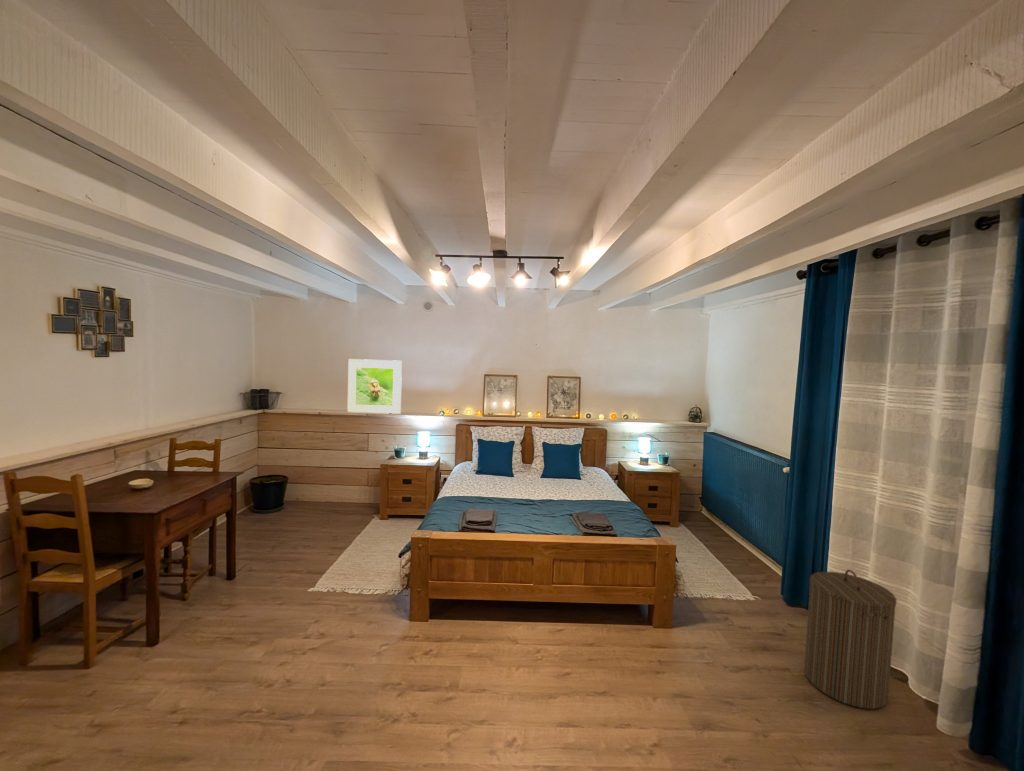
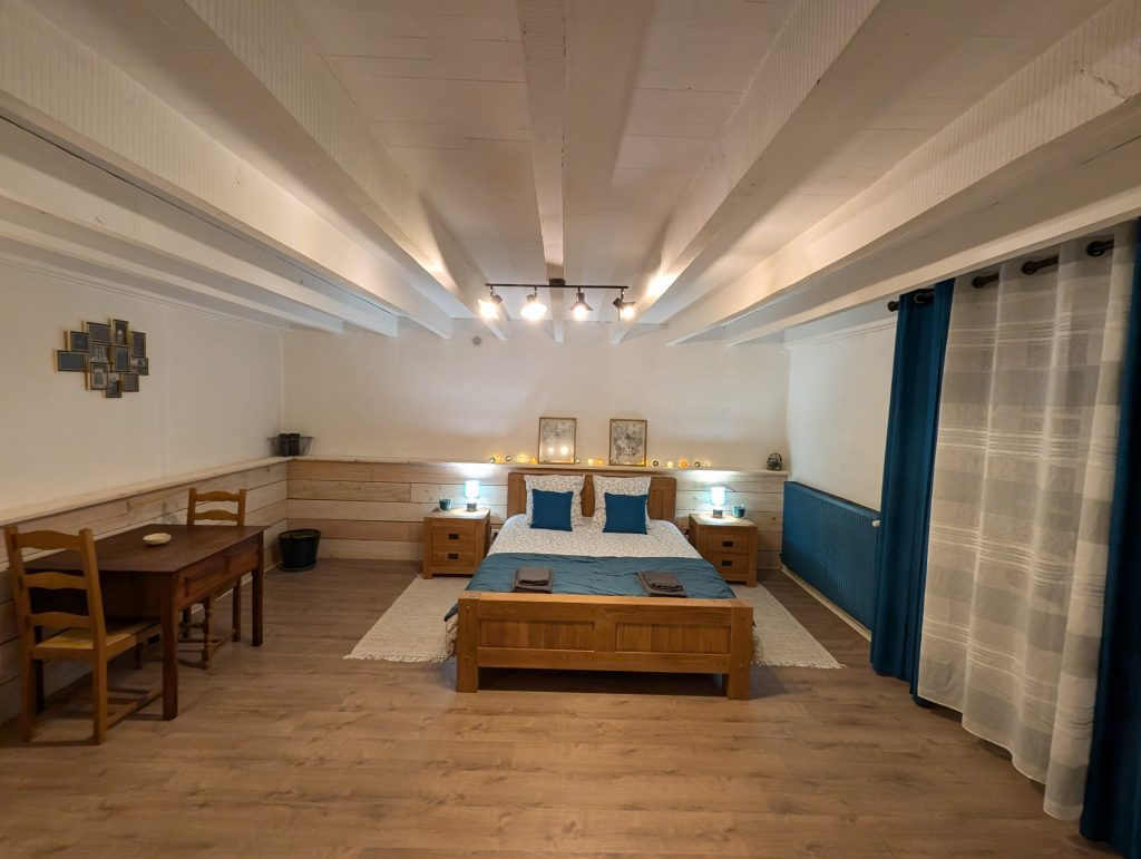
- laundry hamper [803,569,898,710]
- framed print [347,358,403,415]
